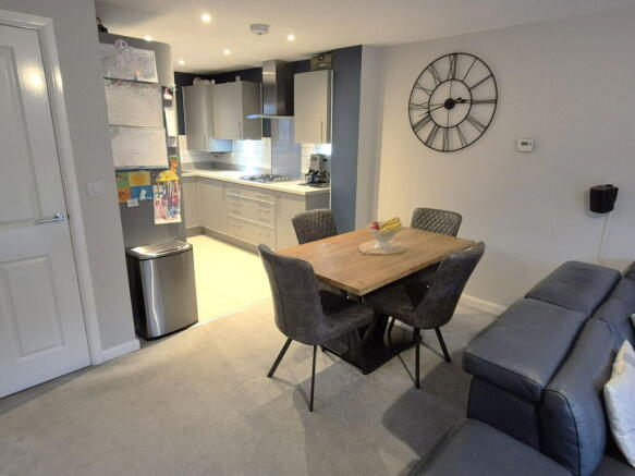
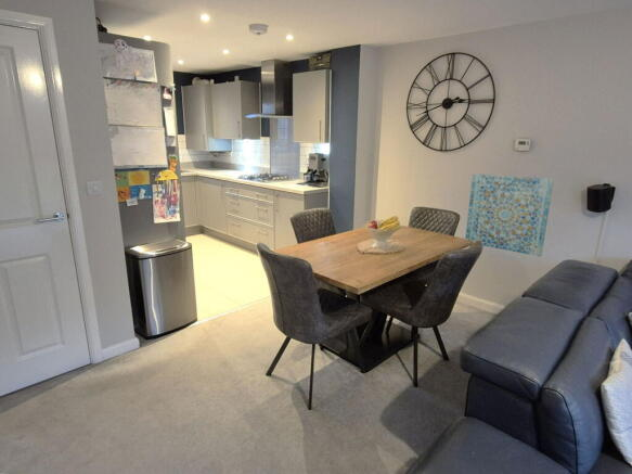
+ wall art [464,172,555,257]
